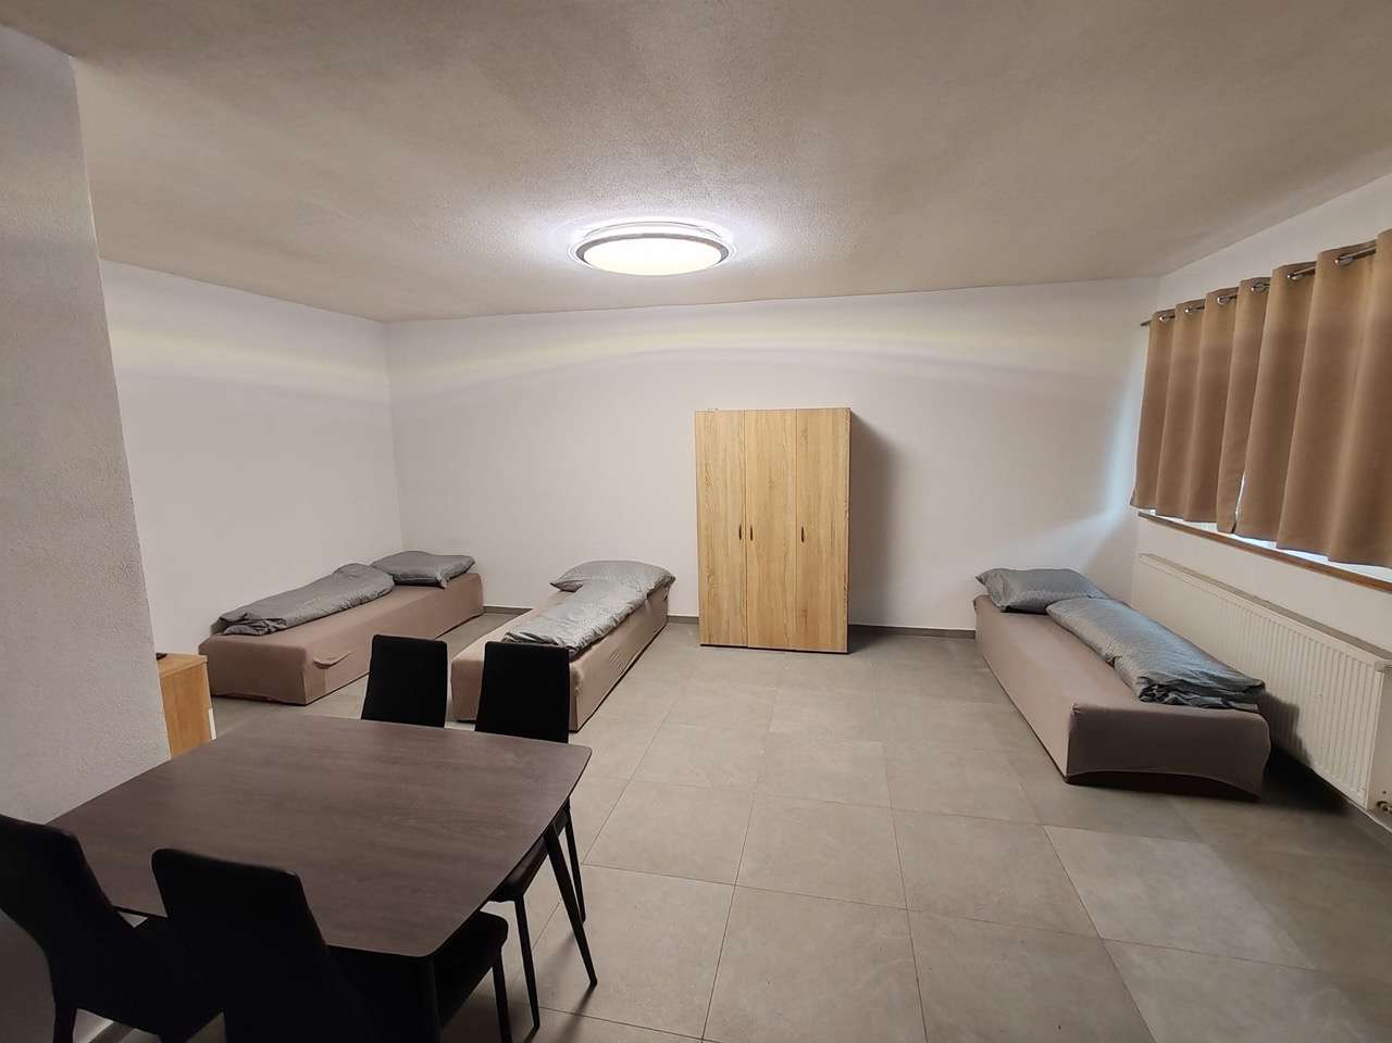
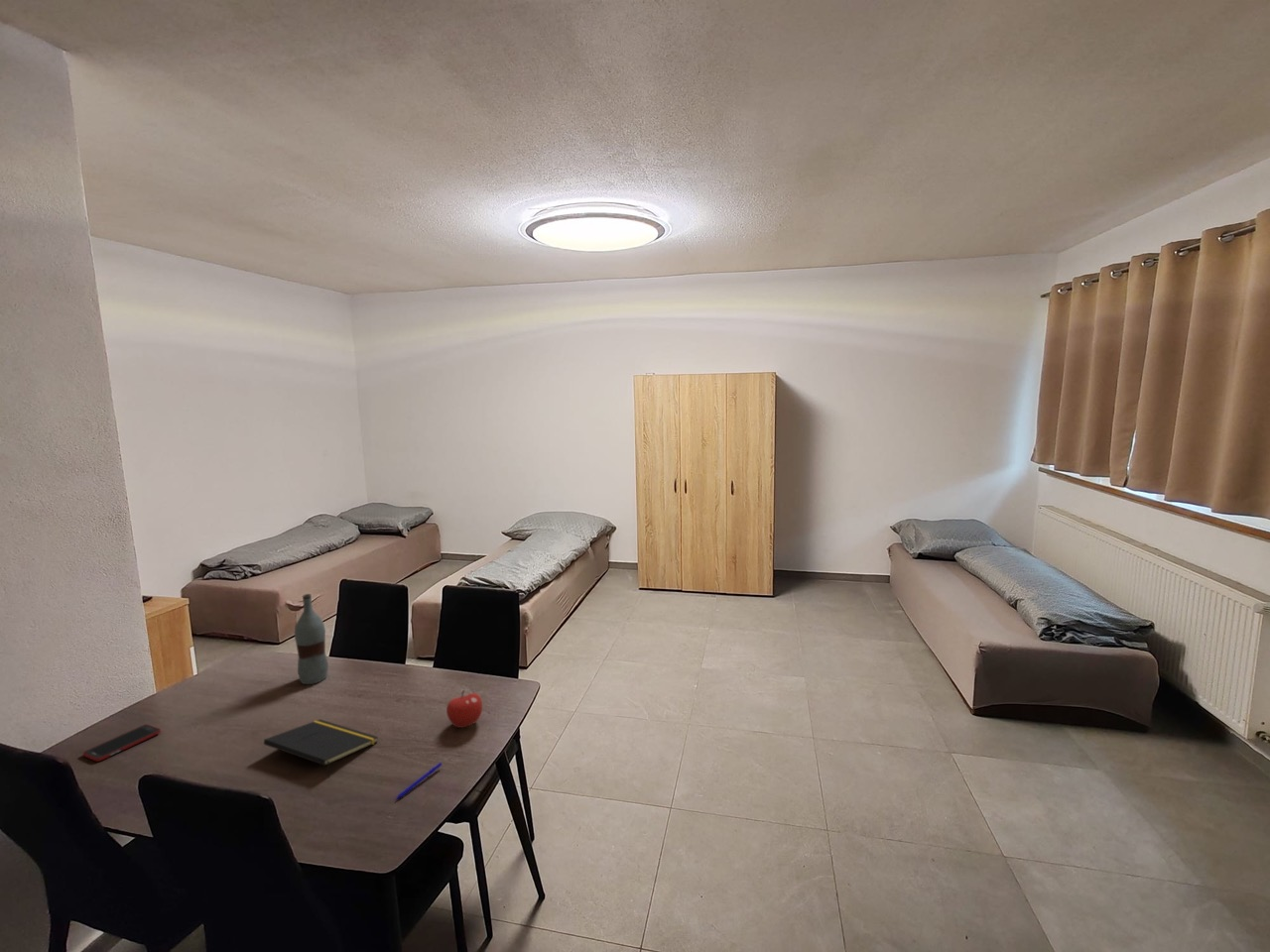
+ fruit [445,689,483,729]
+ bottle [294,593,329,685]
+ notepad [263,718,379,778]
+ pen [395,762,443,800]
+ cell phone [82,724,162,763]
